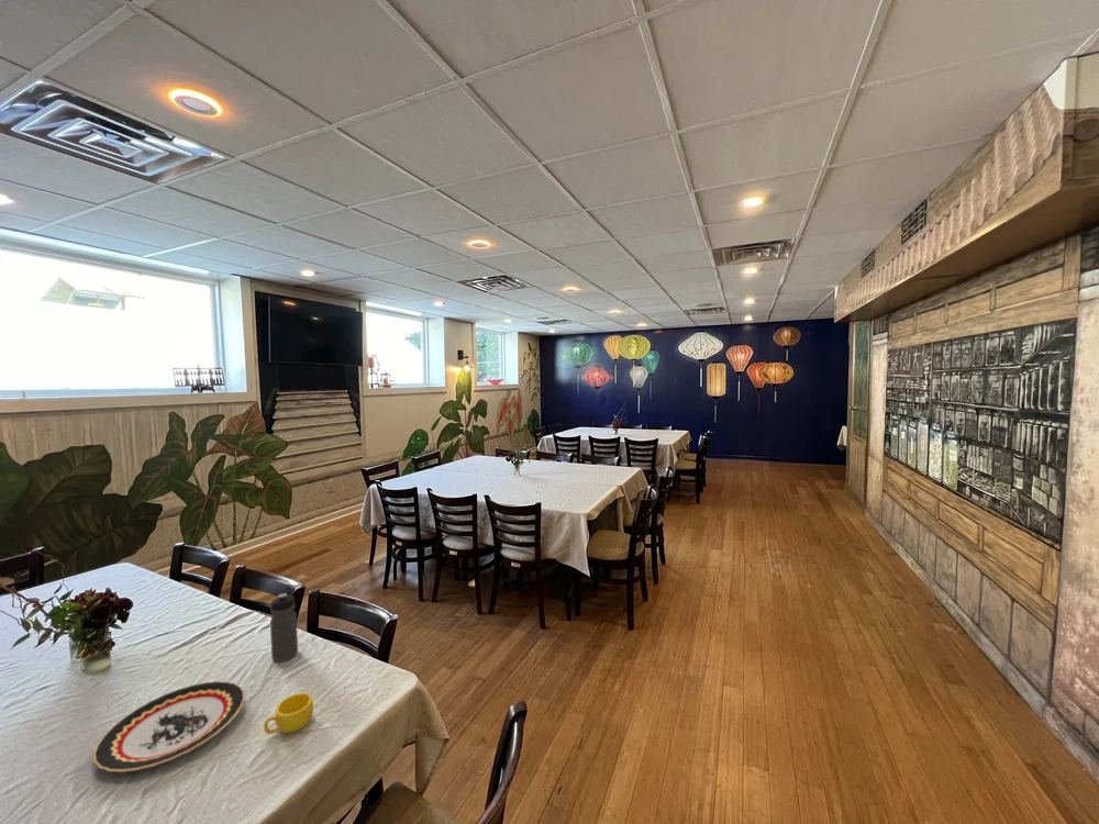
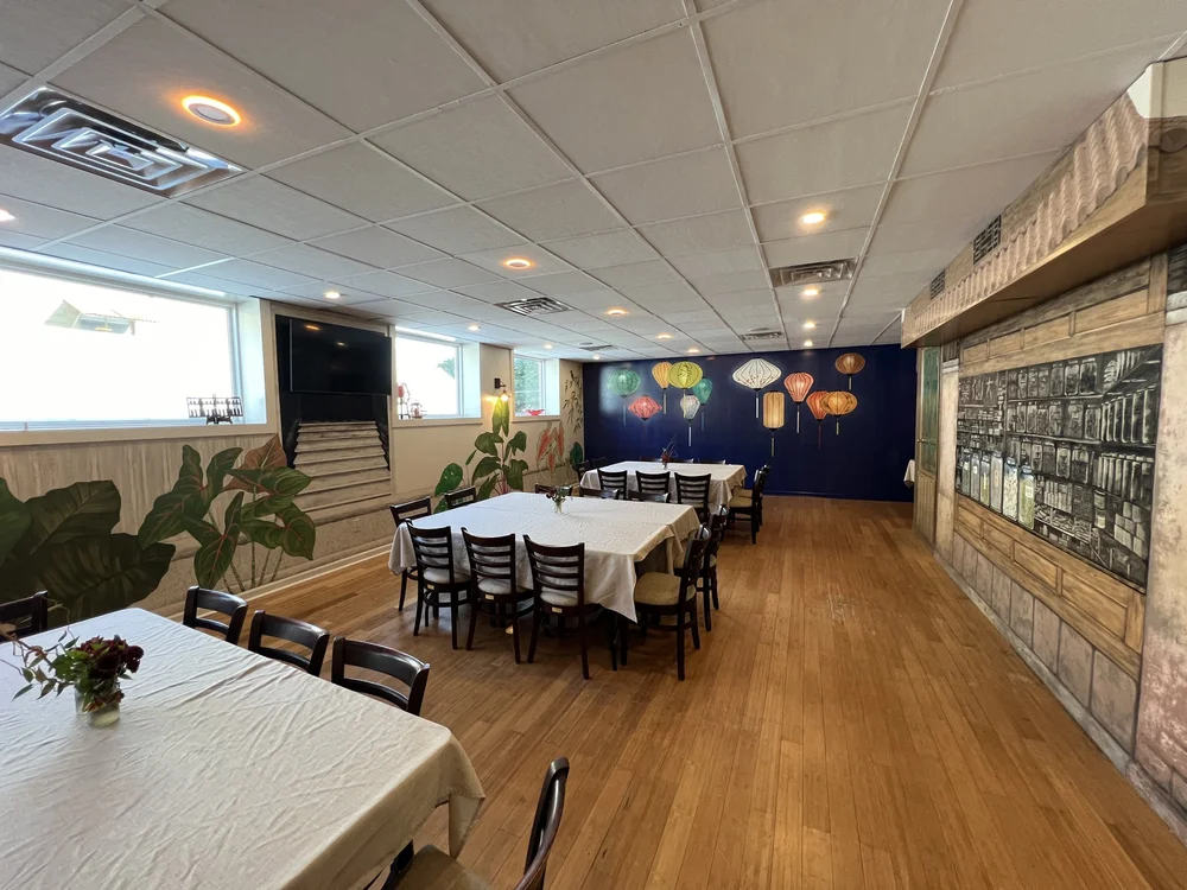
- cup [263,692,314,735]
- water bottle [269,592,299,662]
- plate [92,680,246,773]
